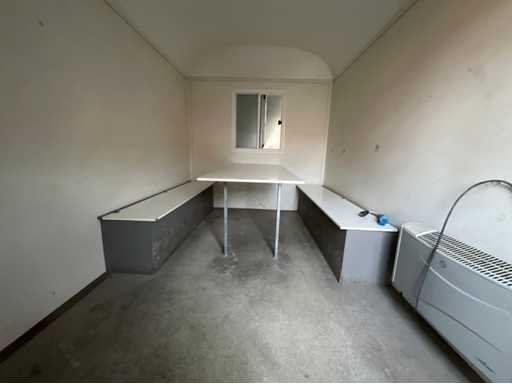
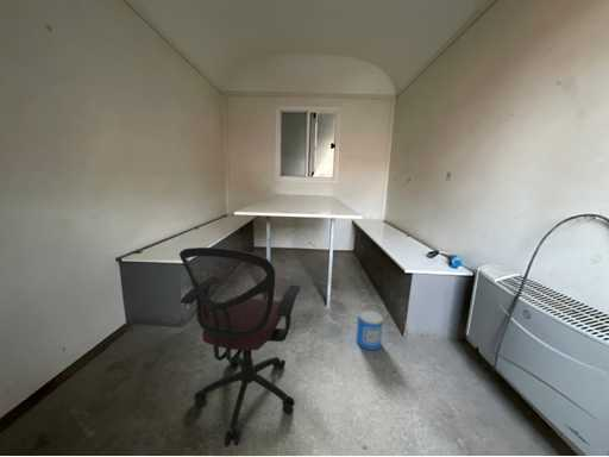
+ office chair [178,246,301,449]
+ bucket [356,301,387,351]
